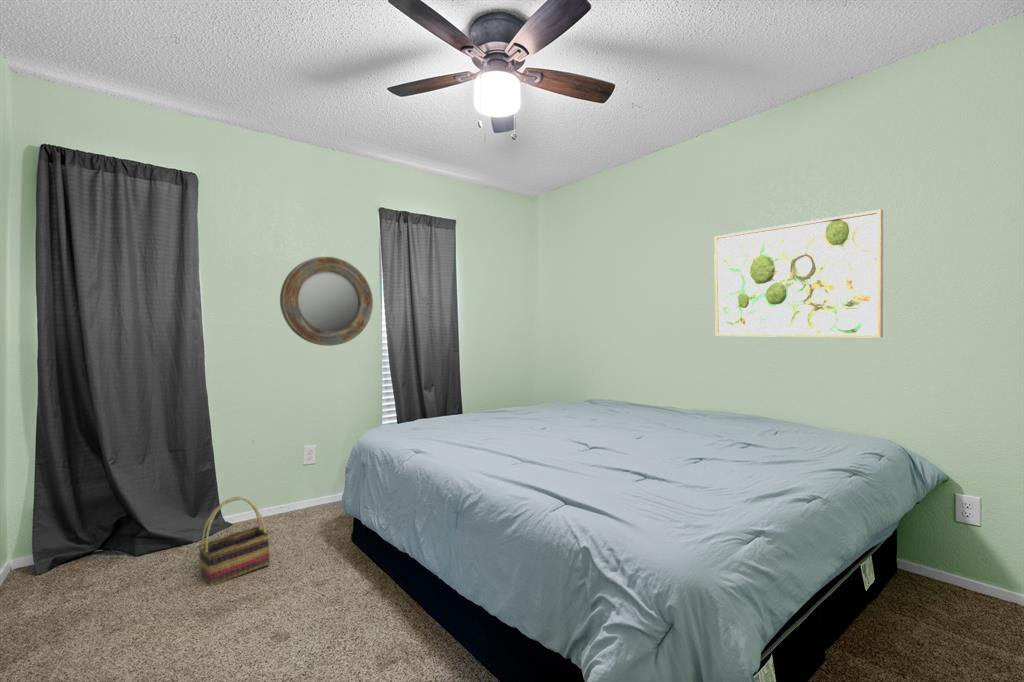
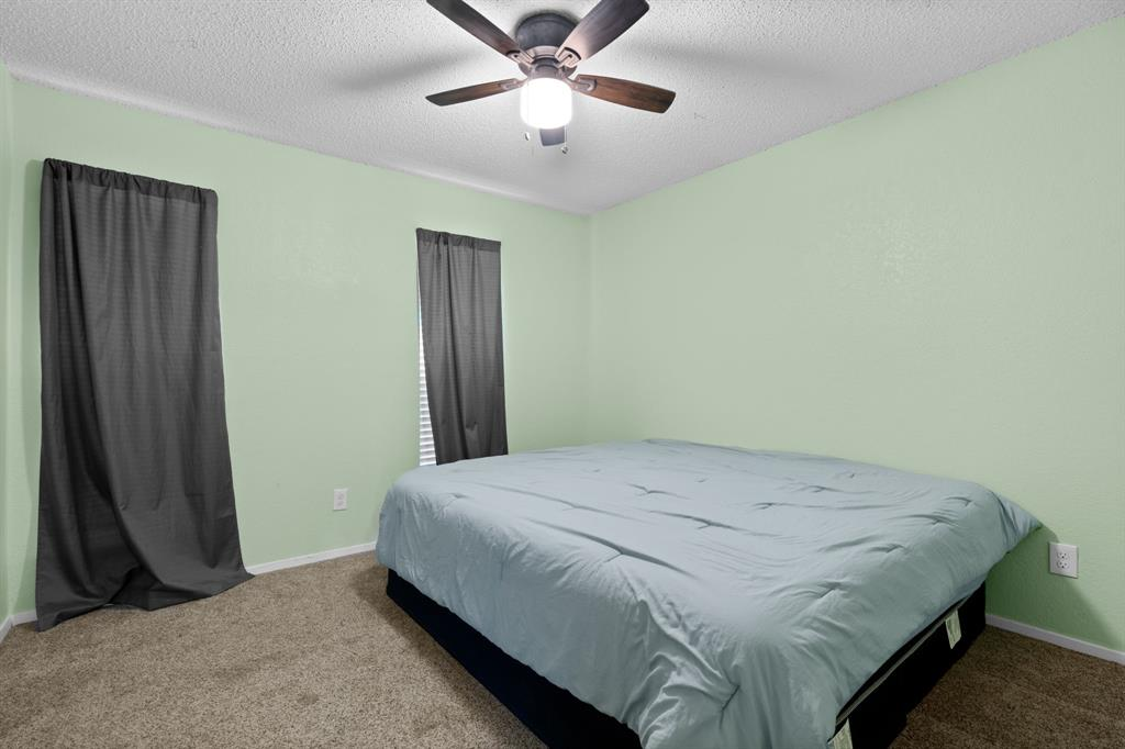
- home mirror [279,256,374,347]
- wall art [713,208,884,339]
- basket [197,496,271,587]
